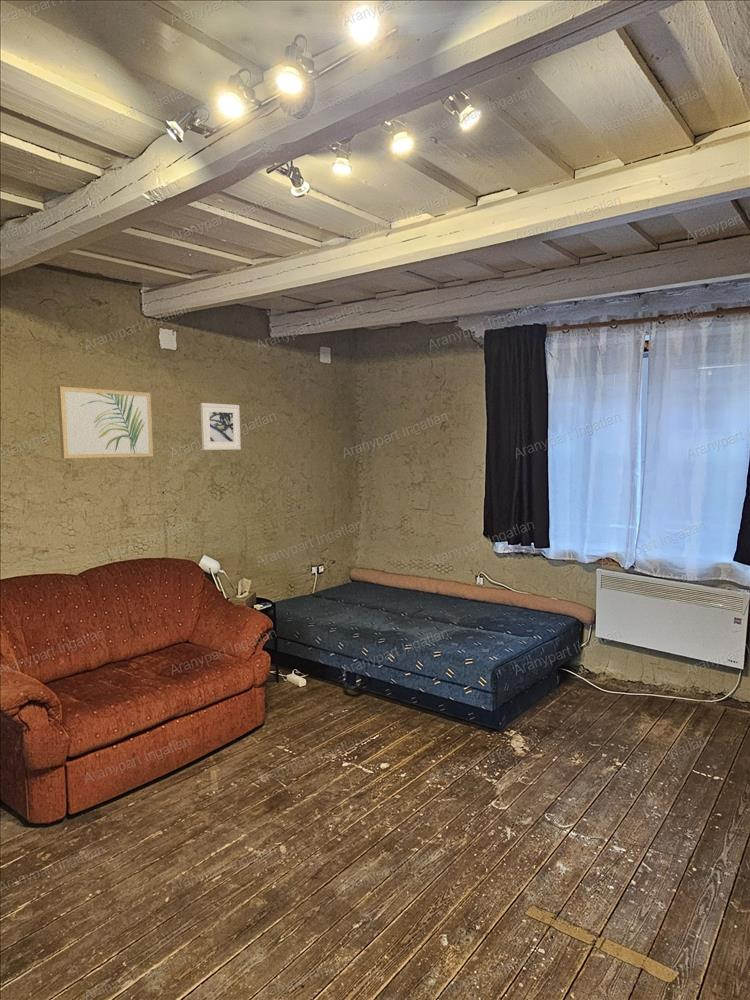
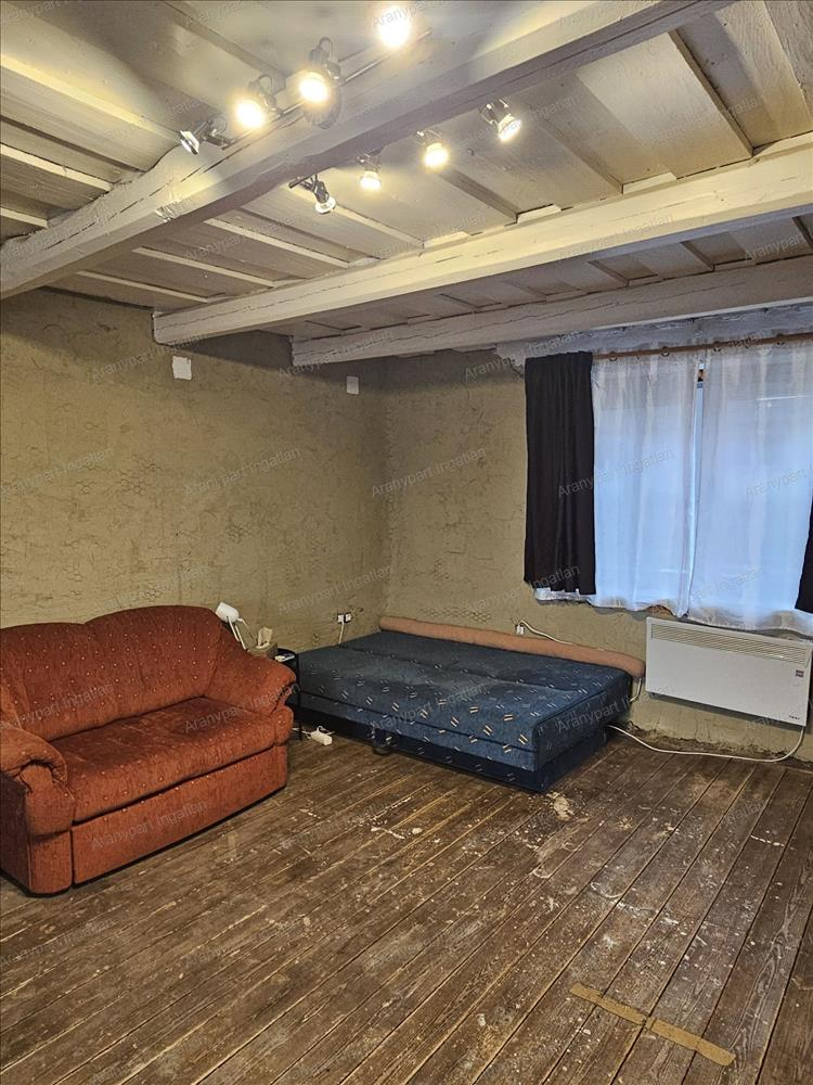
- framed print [199,402,242,451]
- wall art [56,386,154,459]
